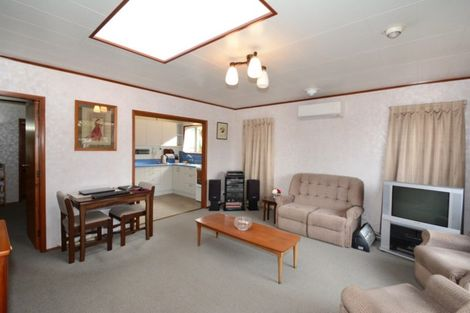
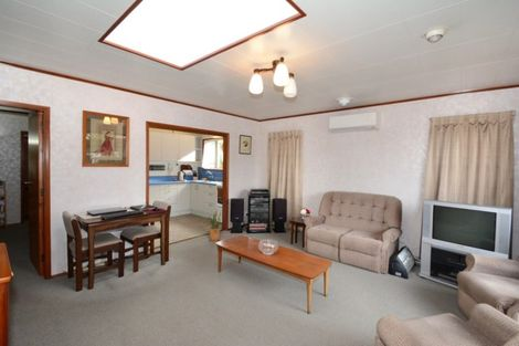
+ house plant [203,208,223,242]
